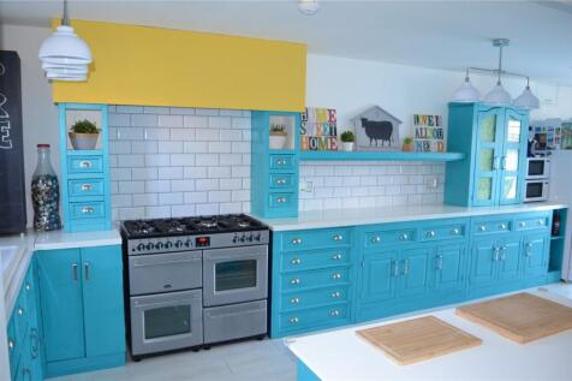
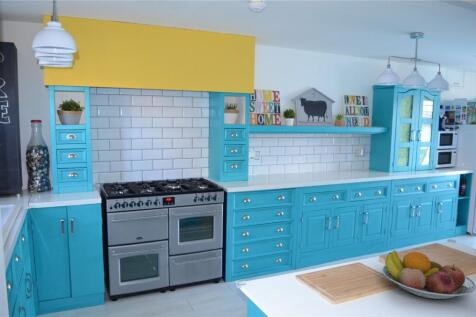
+ fruit bowl [381,250,476,300]
